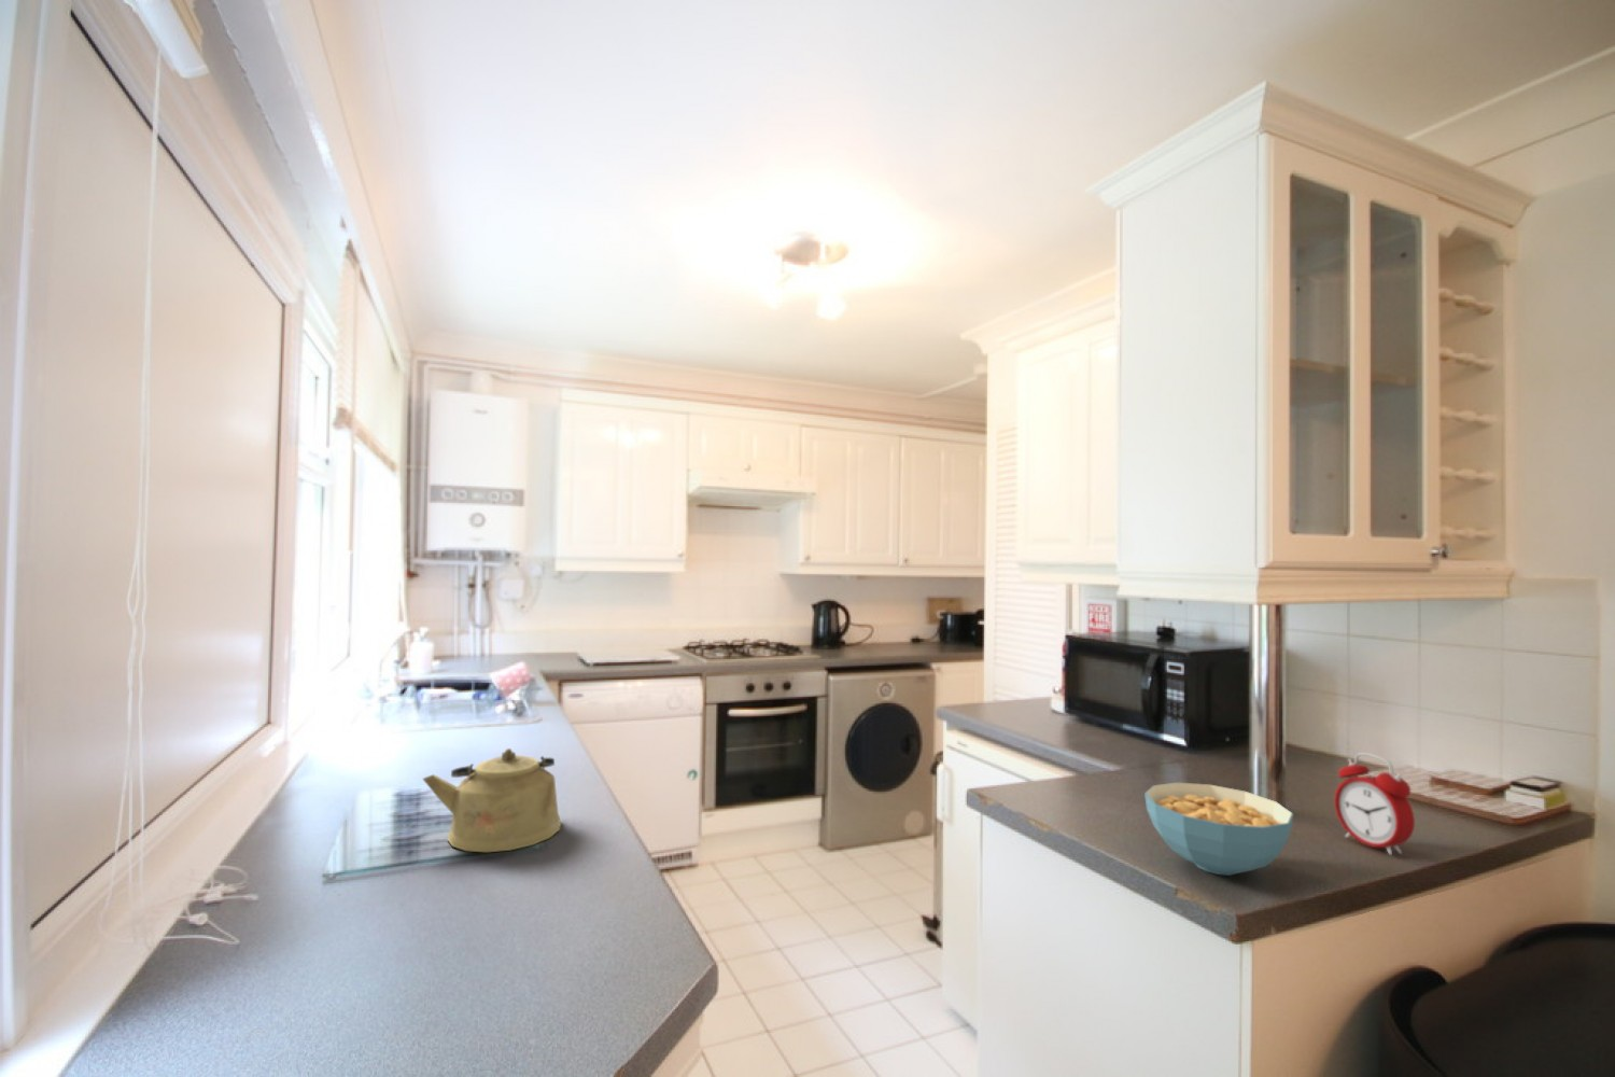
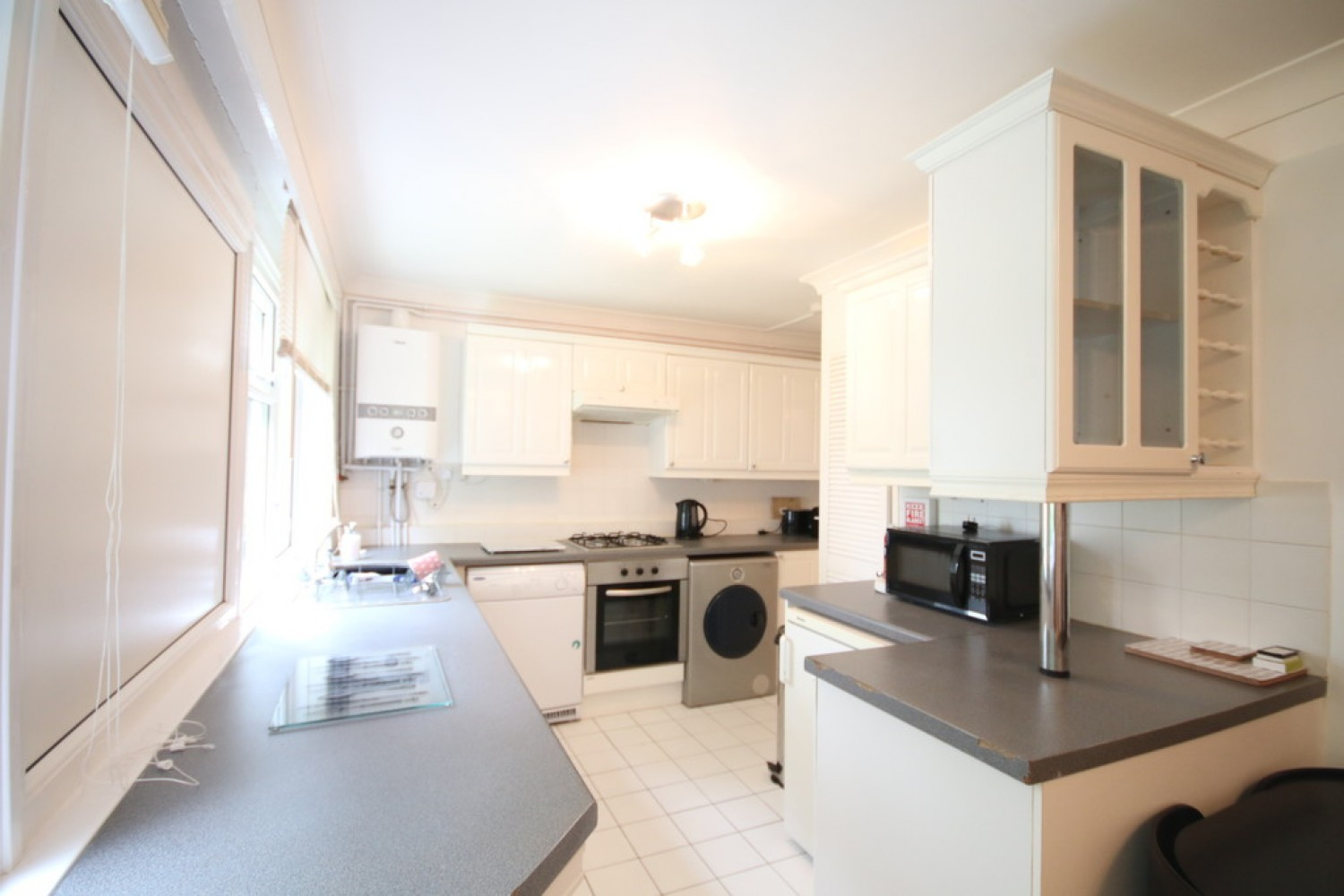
- cereal bowl [1144,781,1294,876]
- kettle [422,748,562,853]
- alarm clock [1333,751,1416,856]
